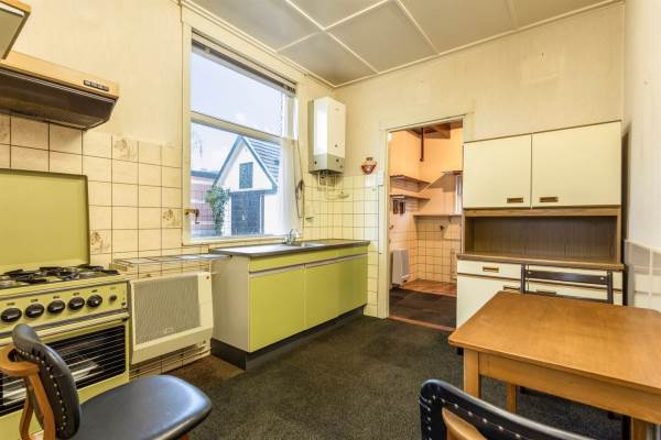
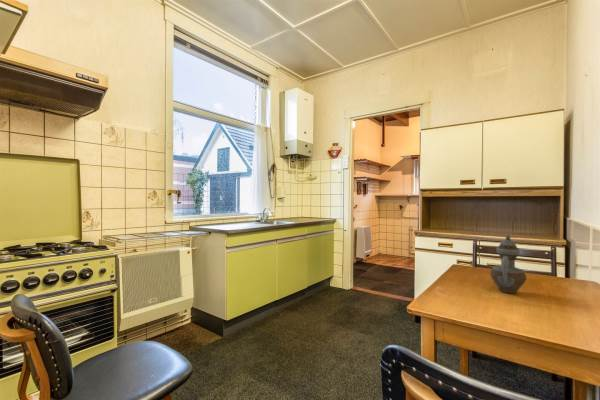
+ teapot [489,233,527,294]
